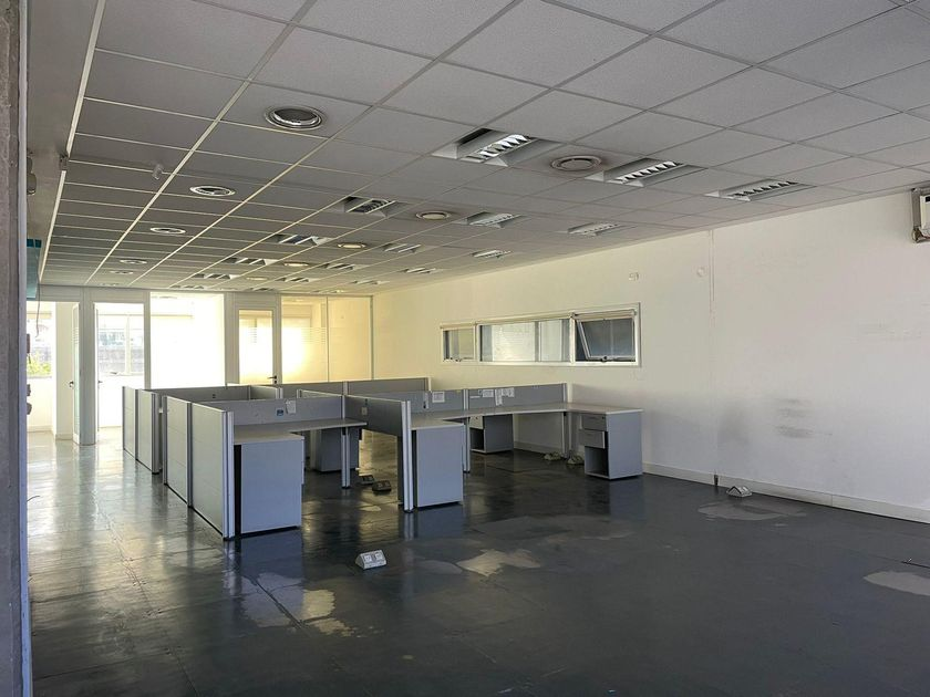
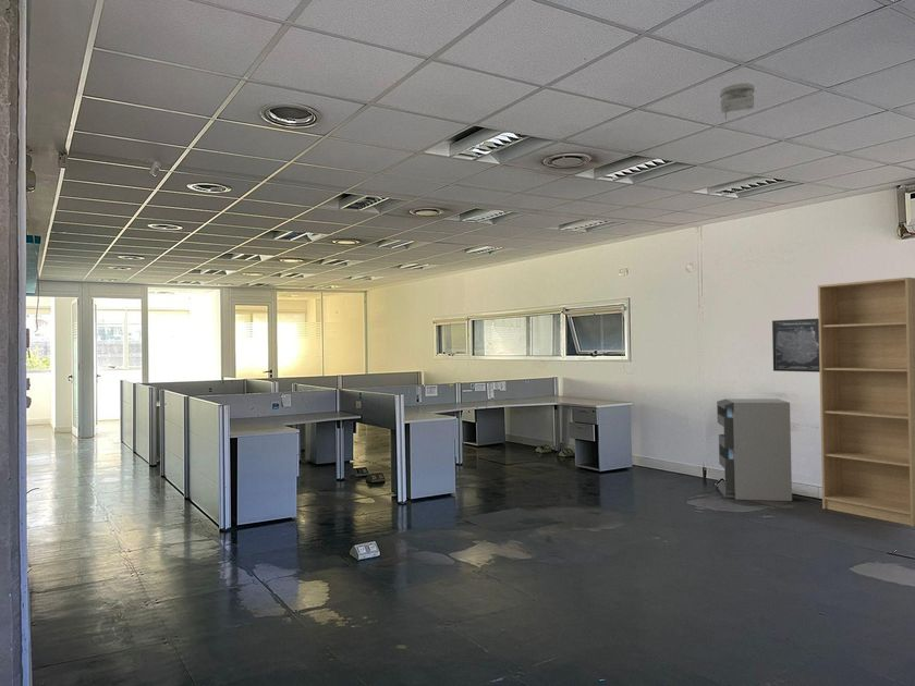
+ bookshelf [817,277,915,527]
+ wall art [771,318,820,373]
+ storage cabinet [716,397,793,502]
+ smoke detector [719,83,756,121]
